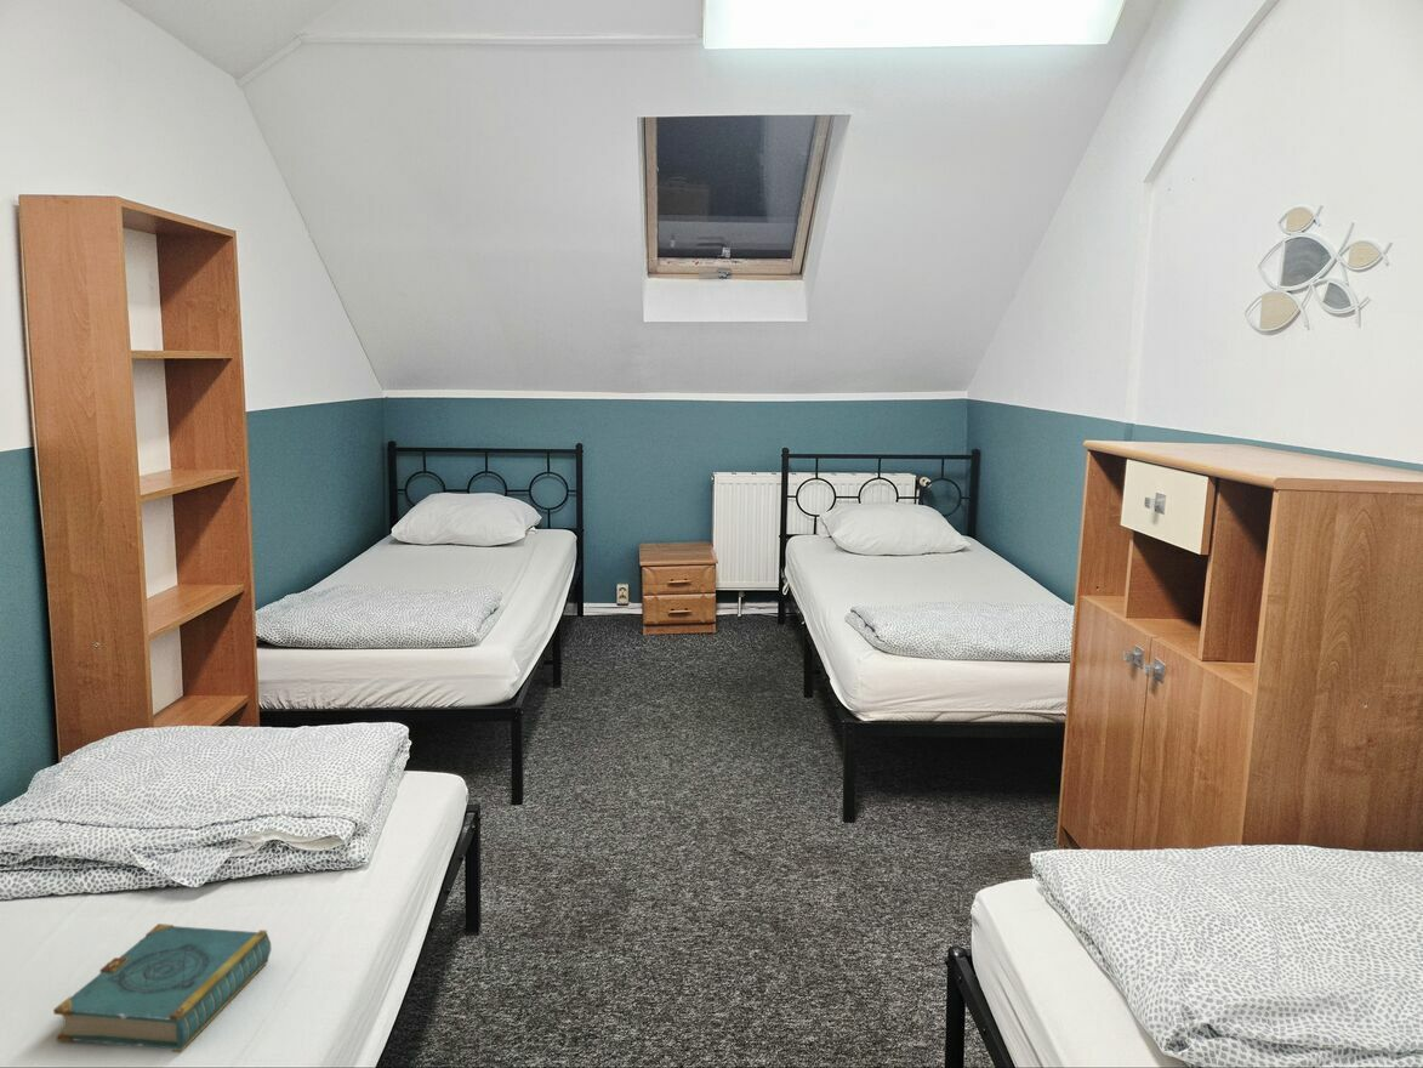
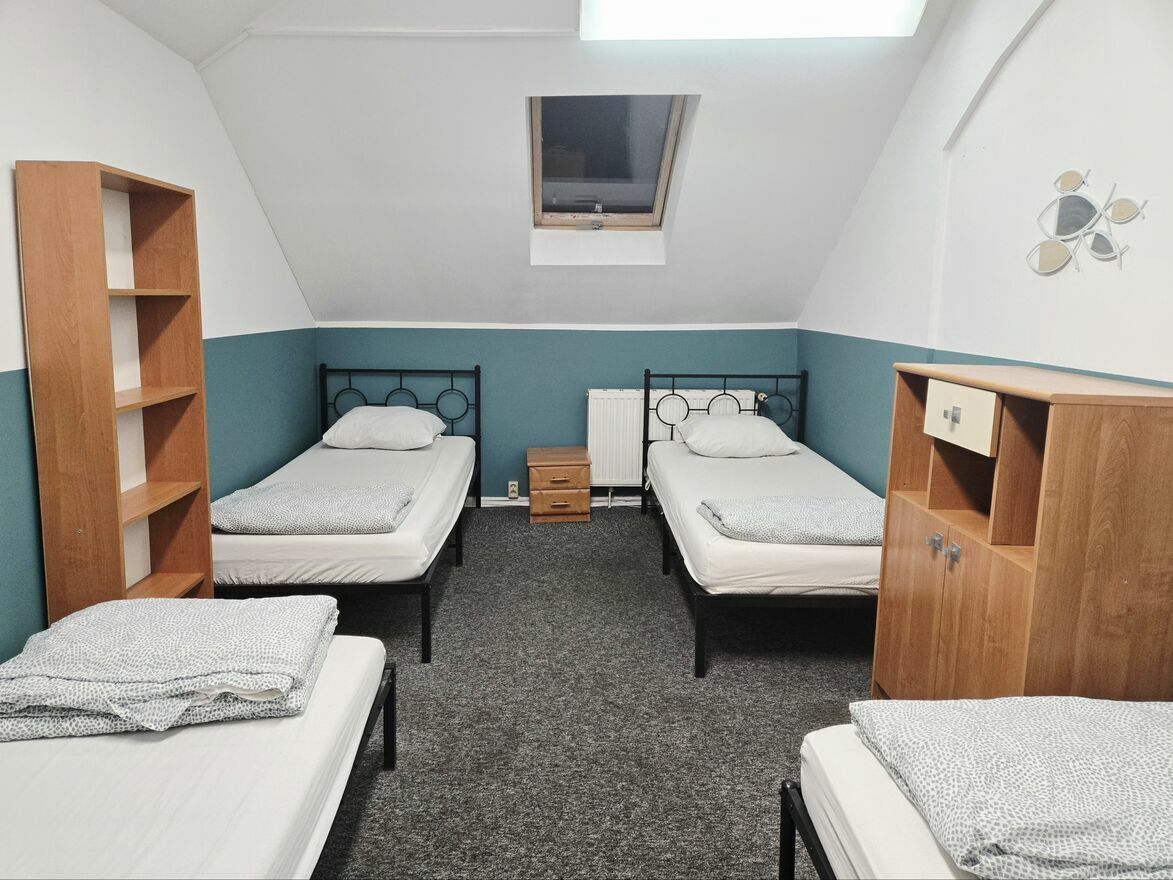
- book [52,922,272,1053]
